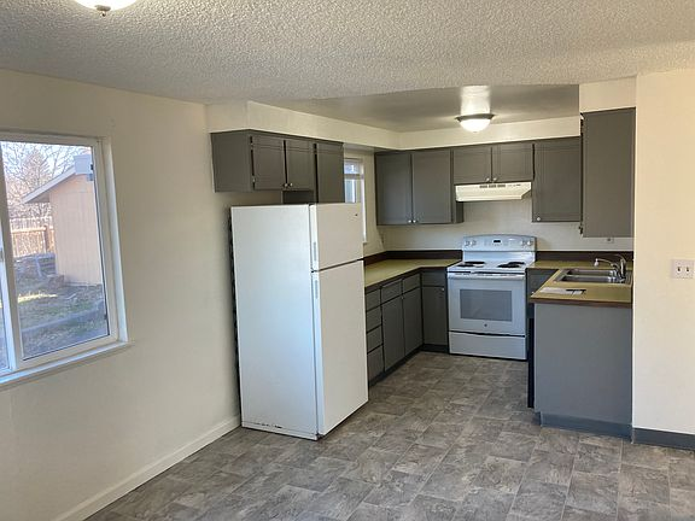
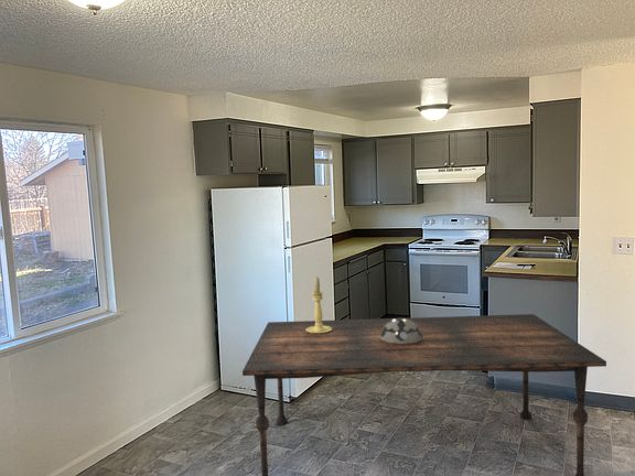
+ decorative bowl [380,317,423,346]
+ dining table [241,313,607,476]
+ candle holder [305,275,332,334]
